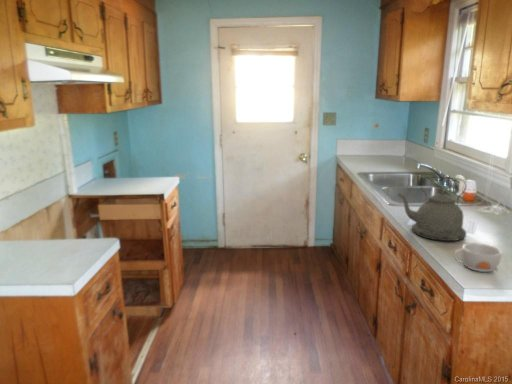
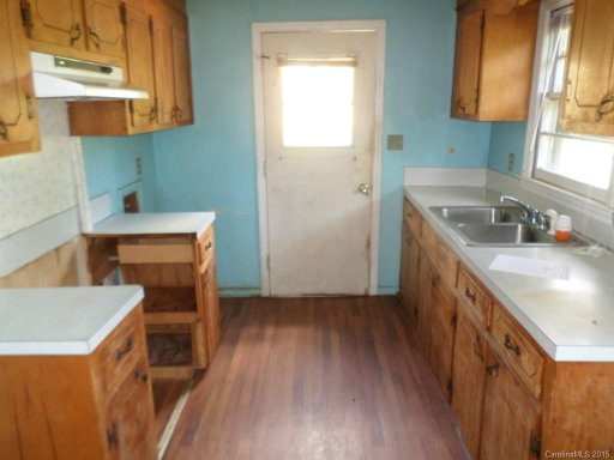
- bowl [453,242,503,273]
- kettle [397,176,467,242]
